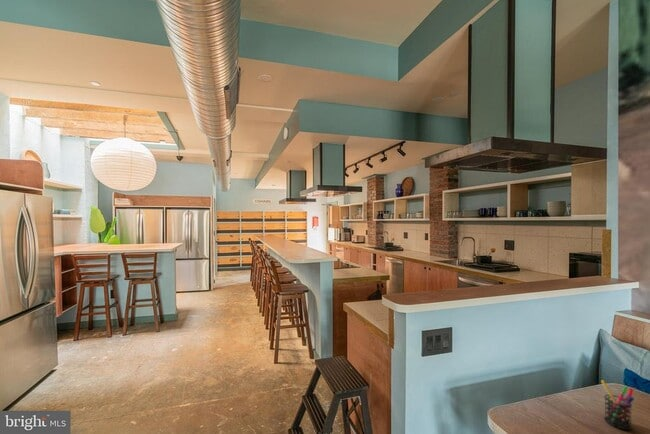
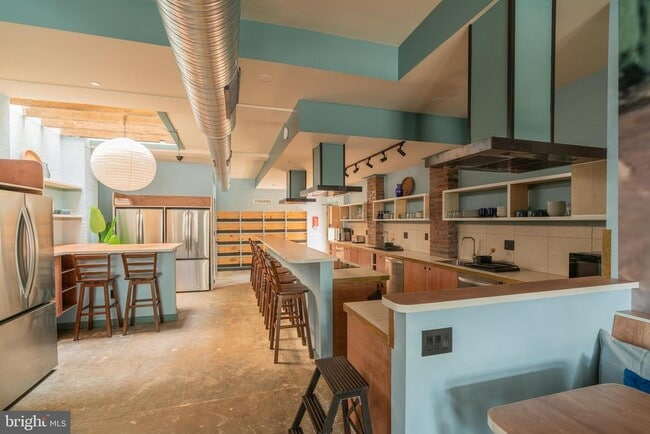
- pen holder [600,380,635,431]
